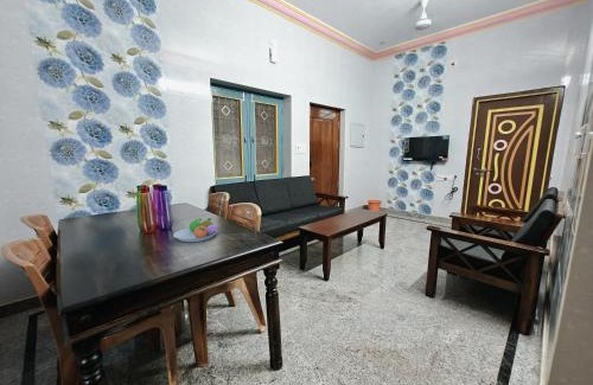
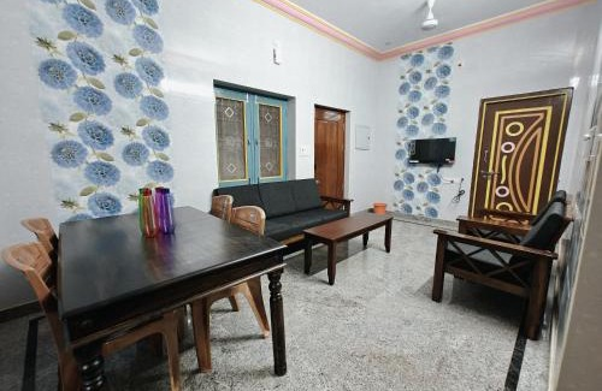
- fruit bowl [172,217,219,243]
